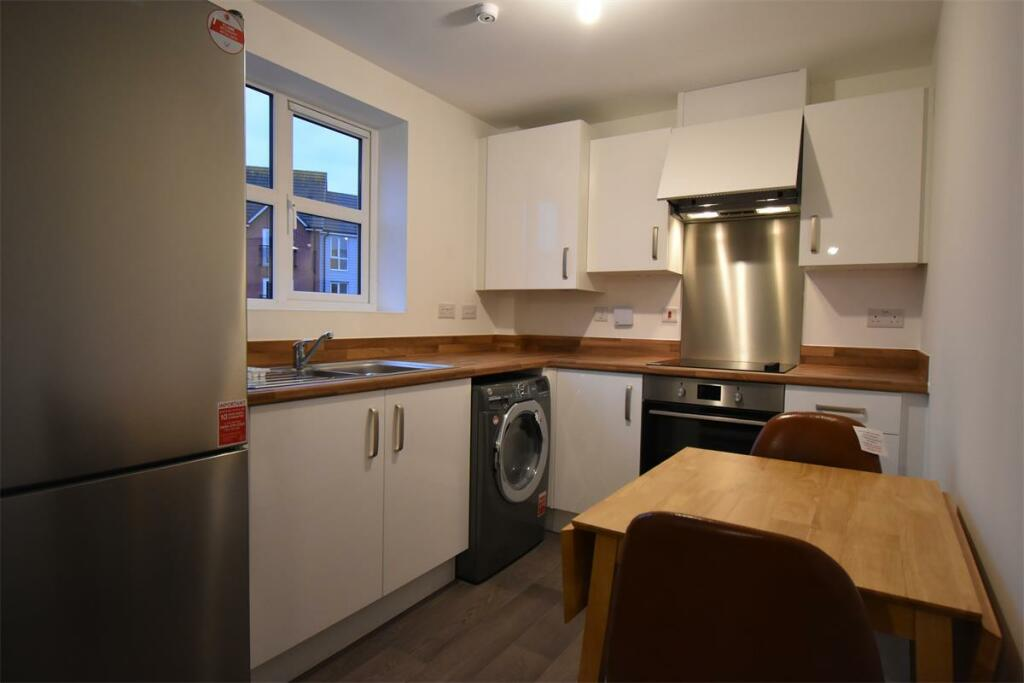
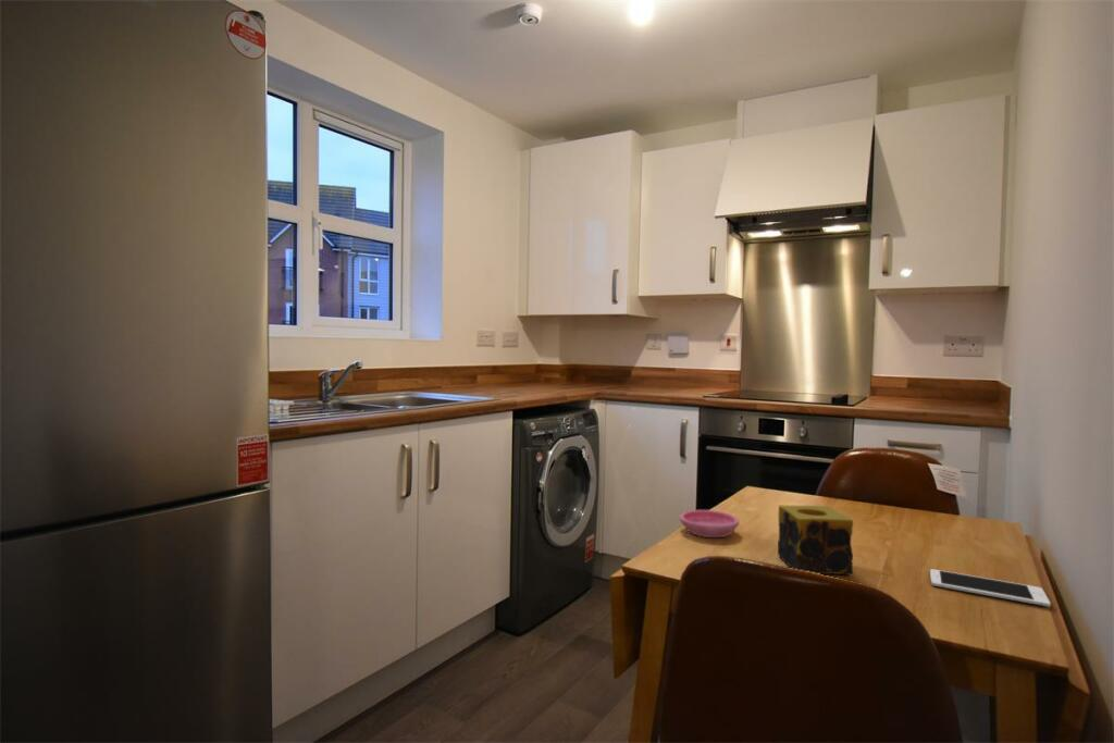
+ saucer [679,509,740,538]
+ candle [777,505,854,575]
+ cell phone [929,568,1052,608]
